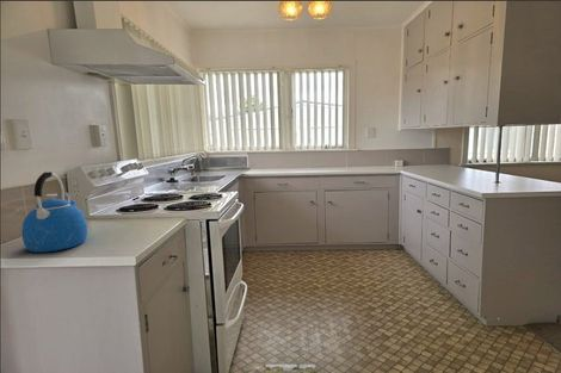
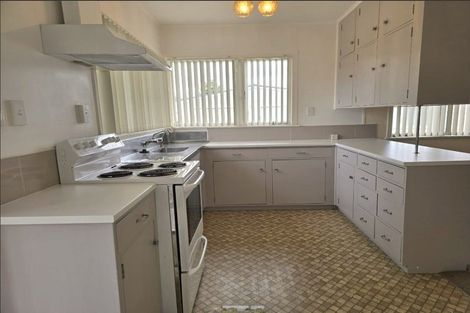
- kettle [20,170,88,254]
